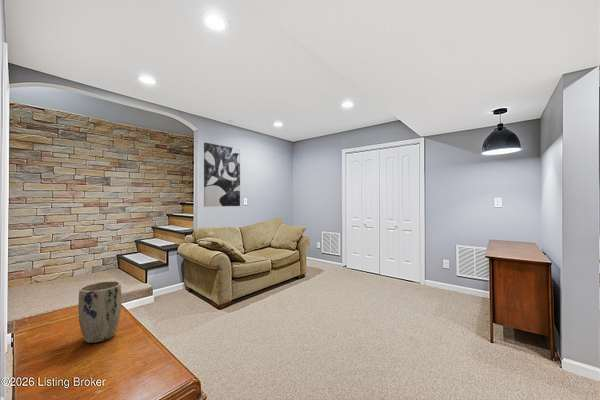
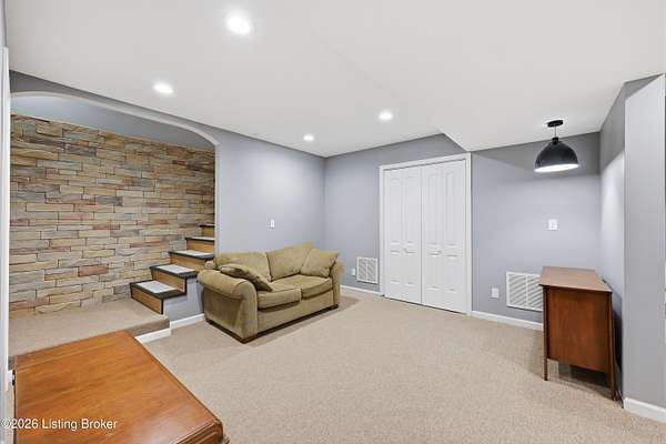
- plant pot [77,280,122,344]
- wall art [203,142,241,208]
